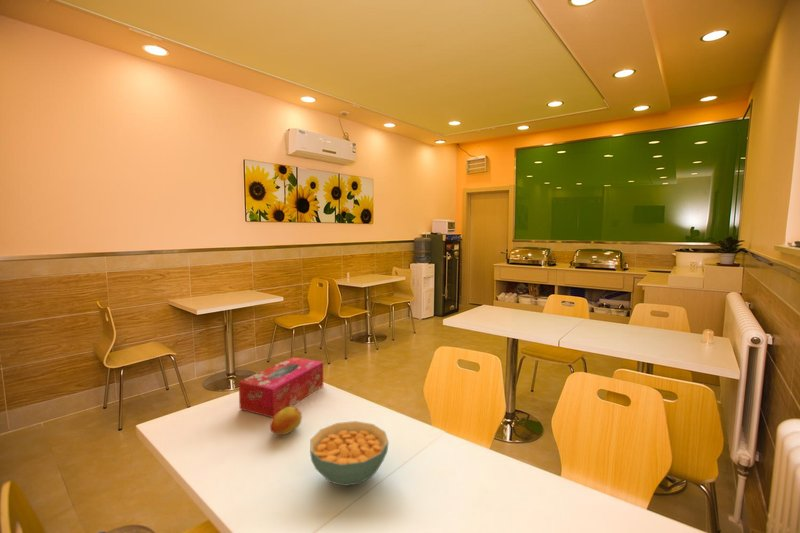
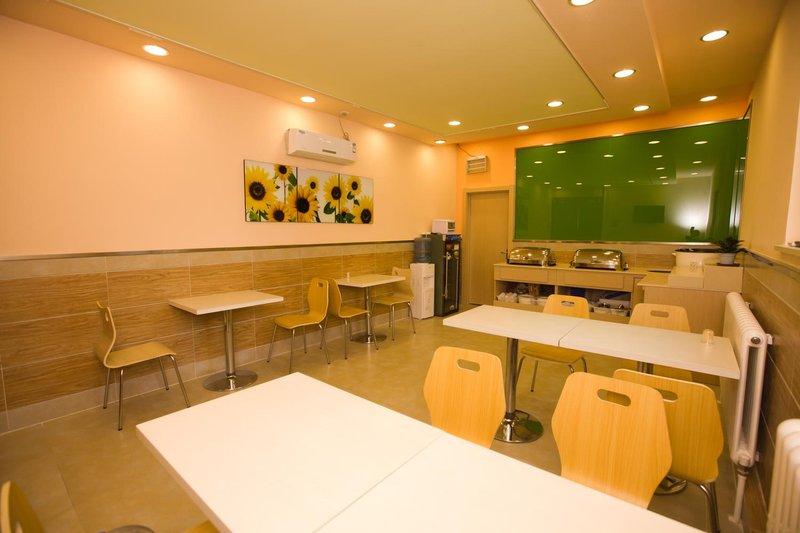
- fruit [269,406,303,436]
- cereal bowl [309,420,390,487]
- tissue box [238,356,324,419]
